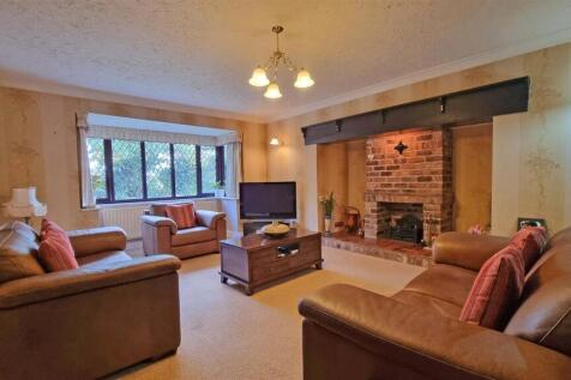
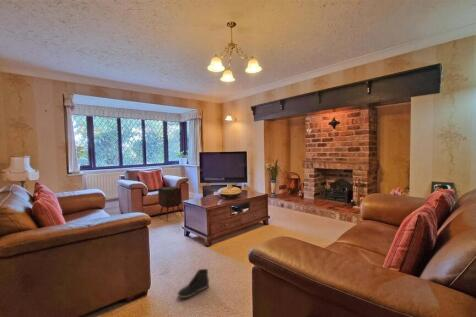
+ side table [157,185,184,221]
+ sneaker [177,268,210,299]
